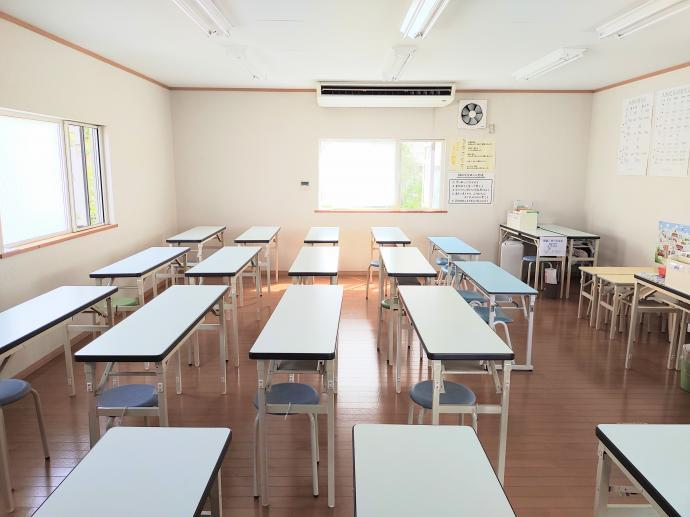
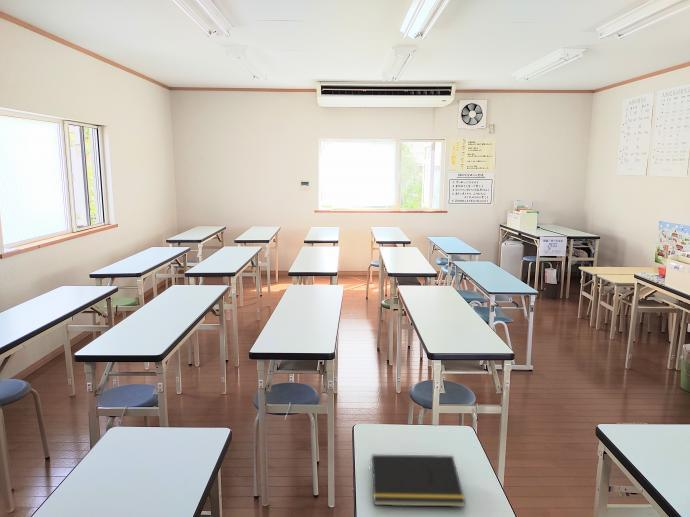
+ notepad [369,454,466,508]
